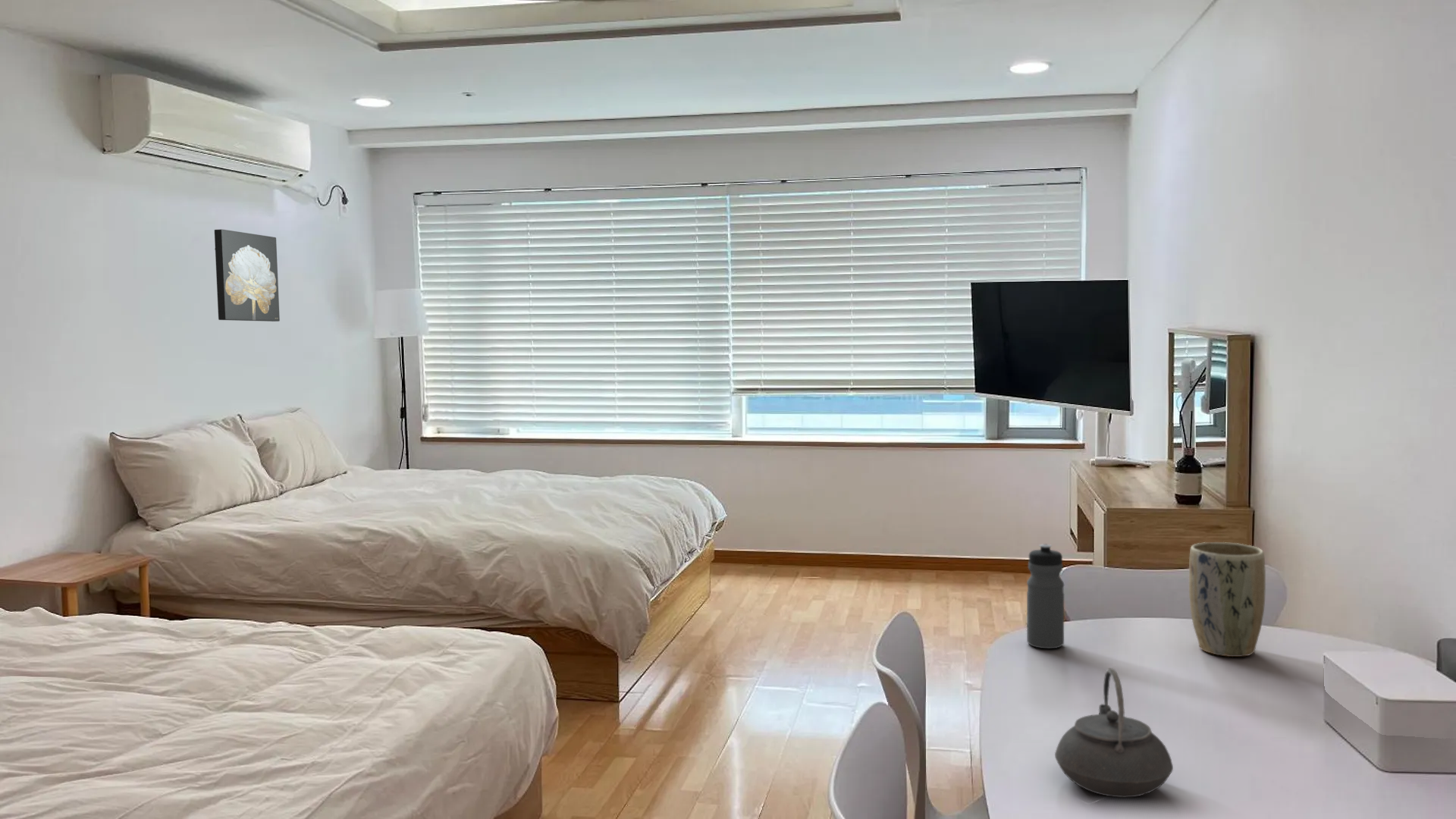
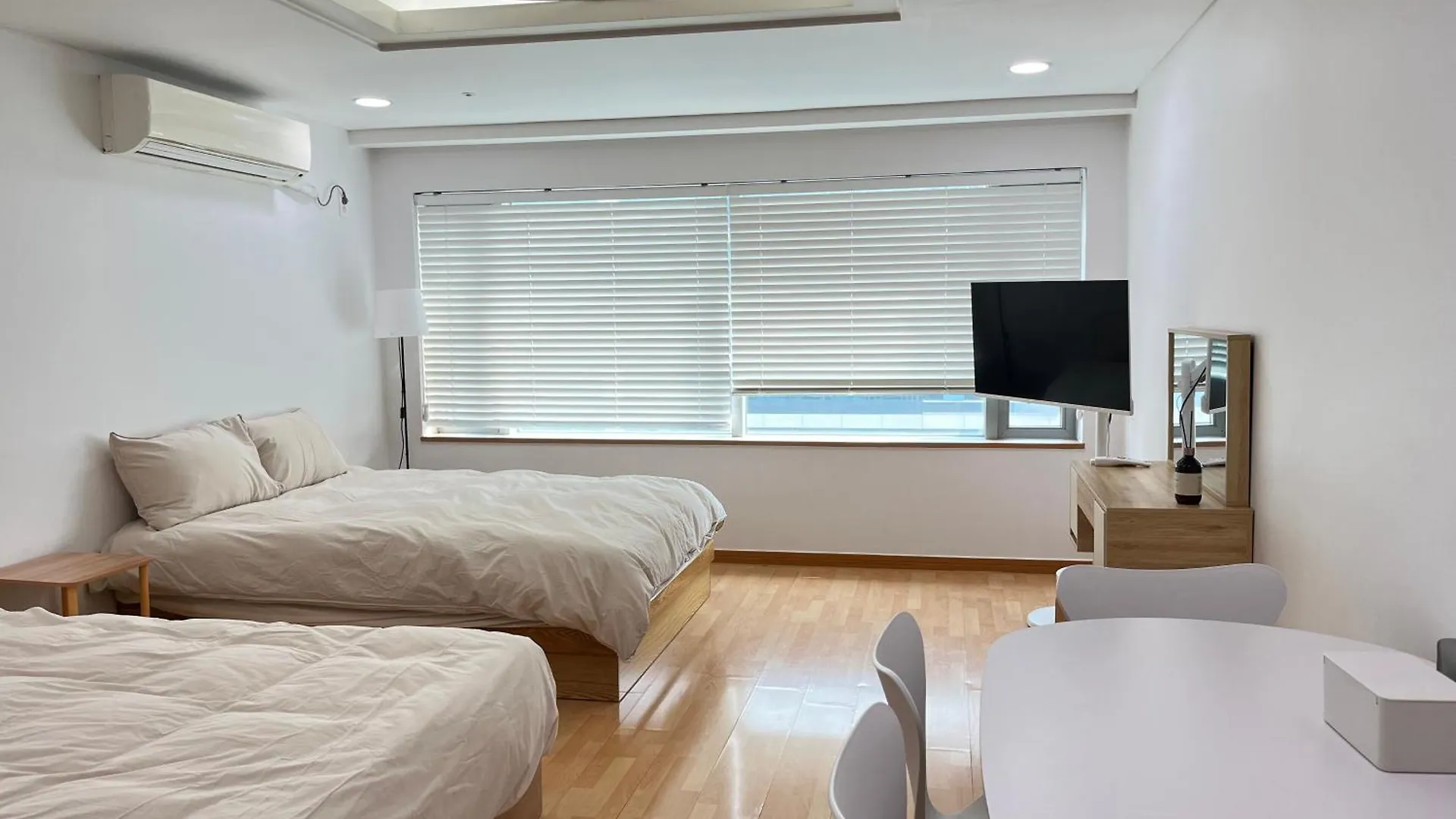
- water bottle [1026,543,1065,649]
- wall art [214,228,281,322]
- teapot [1054,667,1174,799]
- plant pot [1188,541,1266,657]
